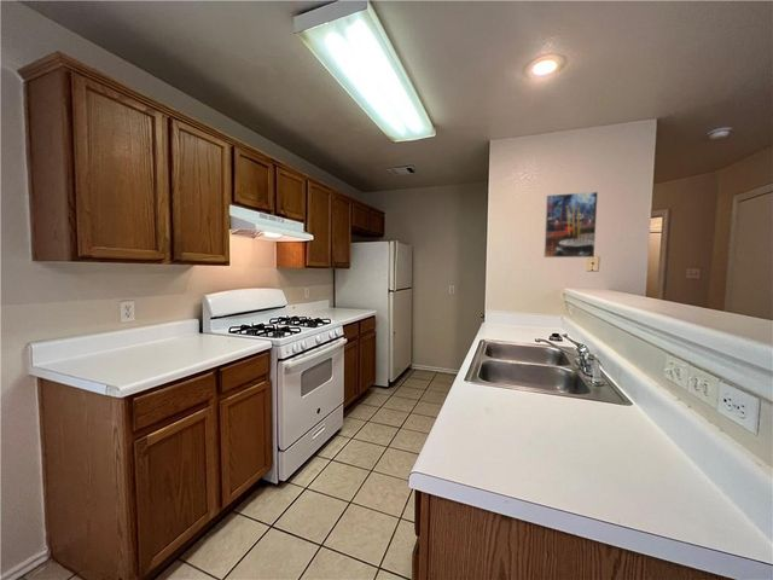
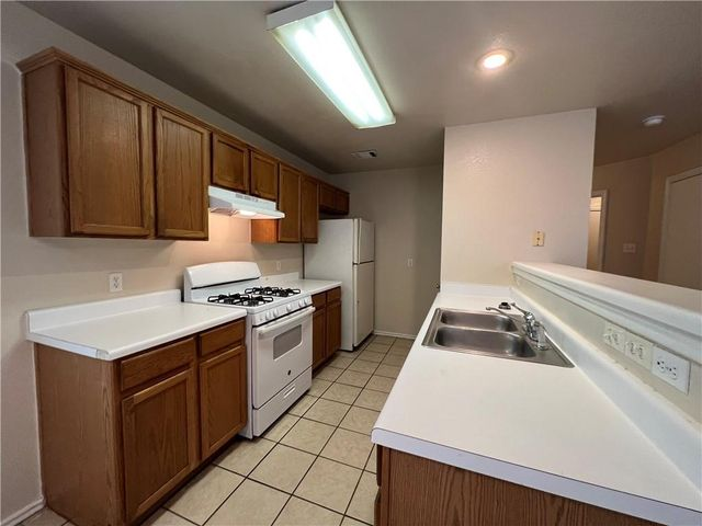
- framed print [542,191,599,259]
